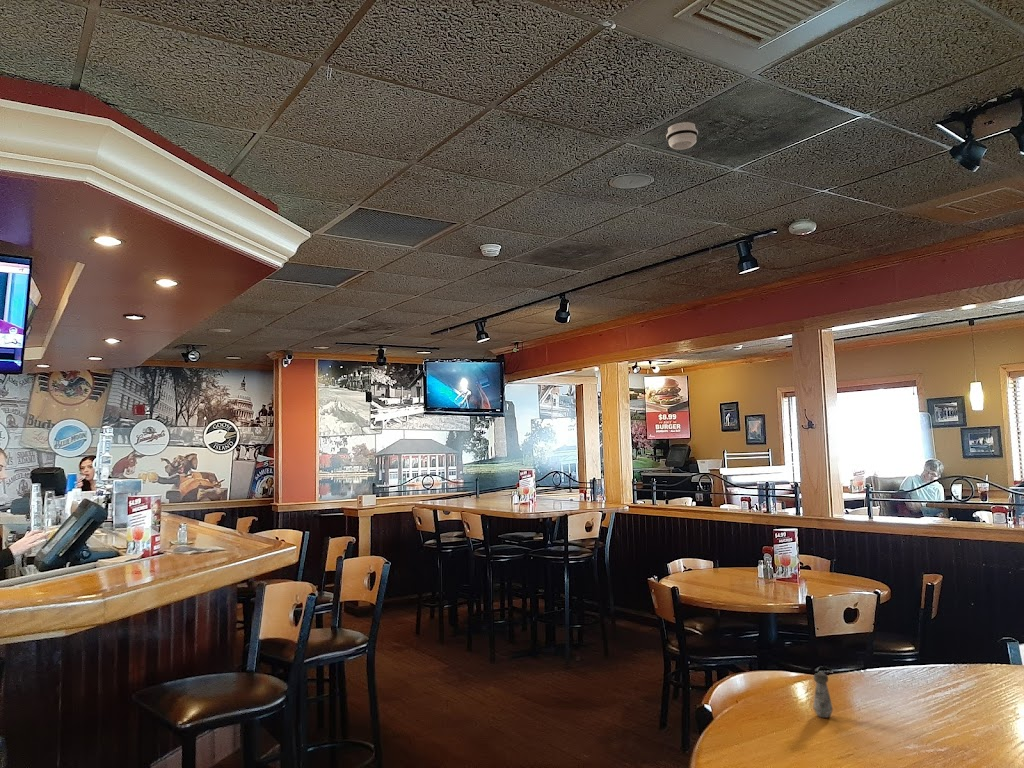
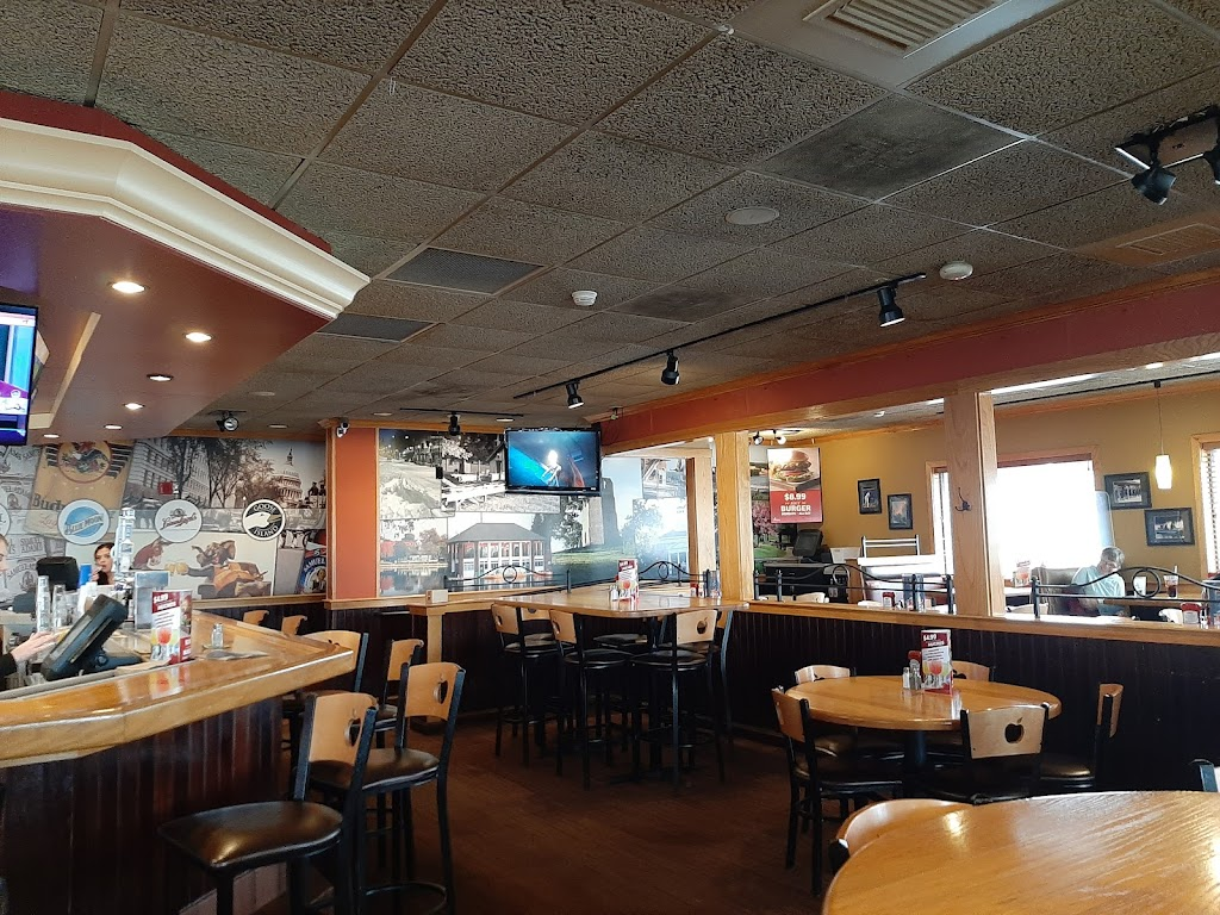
- smoke detector [665,121,699,151]
- salt shaker [812,672,834,719]
